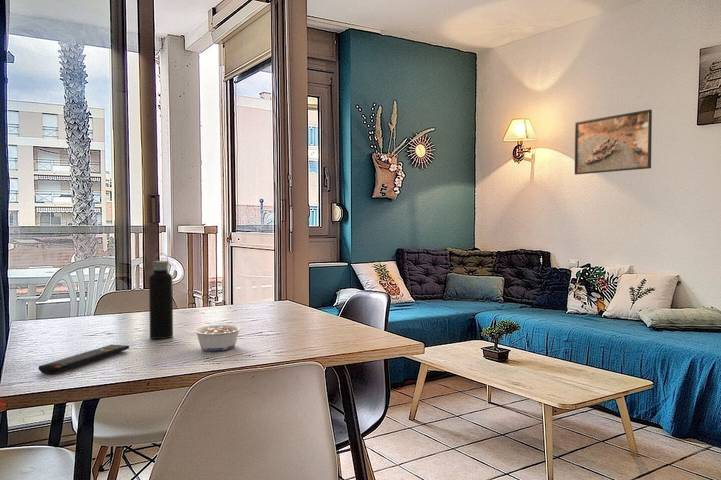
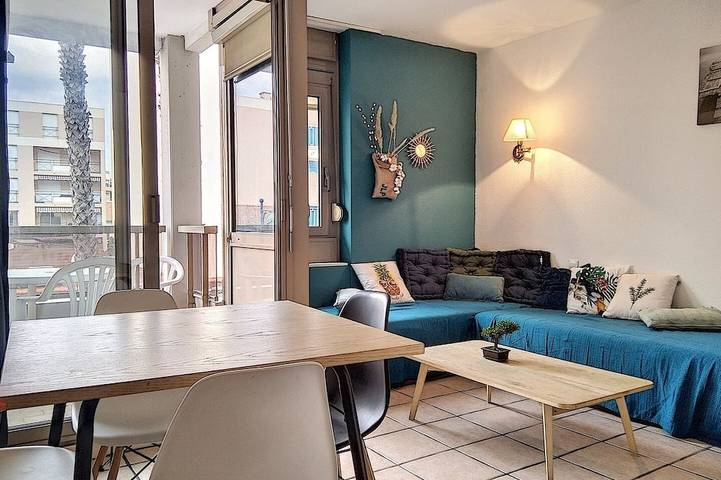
- legume [186,323,243,352]
- remote control [38,344,130,375]
- water bottle [148,252,174,340]
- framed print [574,109,653,176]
